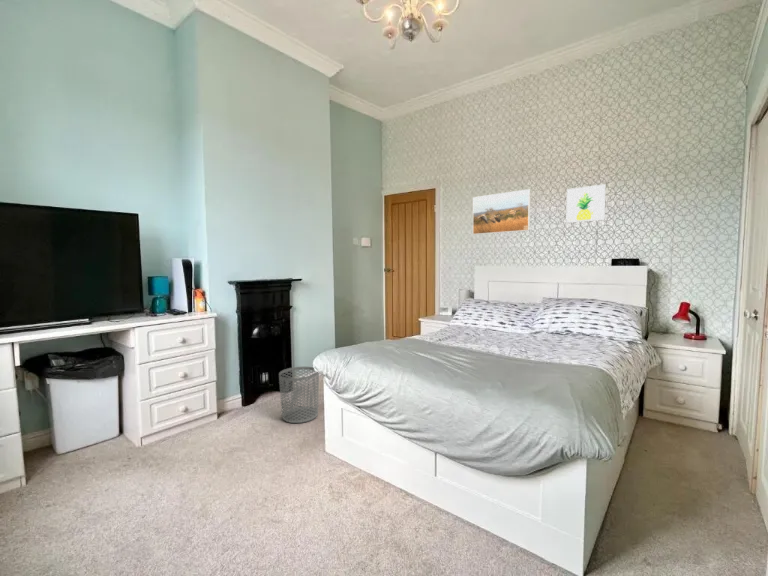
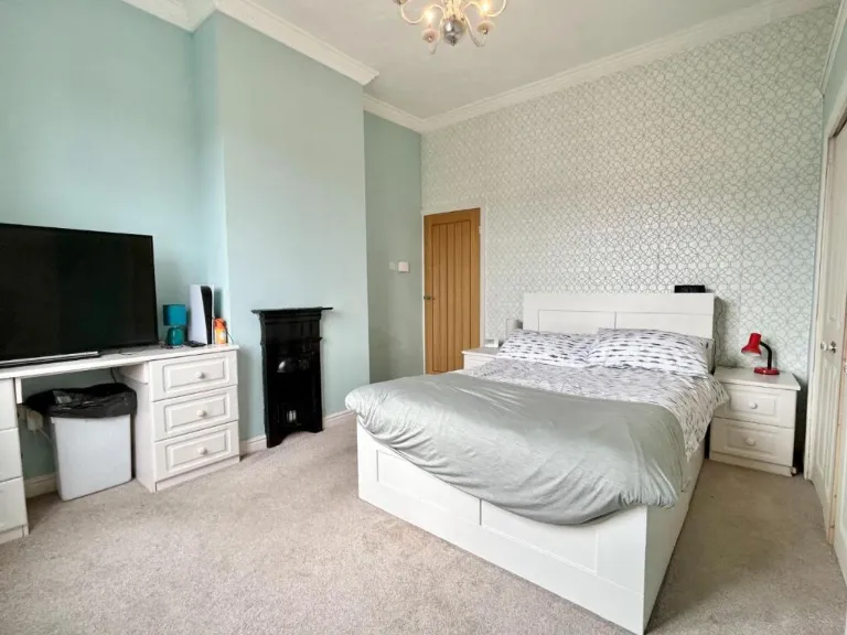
- waste bin [278,366,320,424]
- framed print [472,188,531,235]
- wall art [565,183,606,224]
